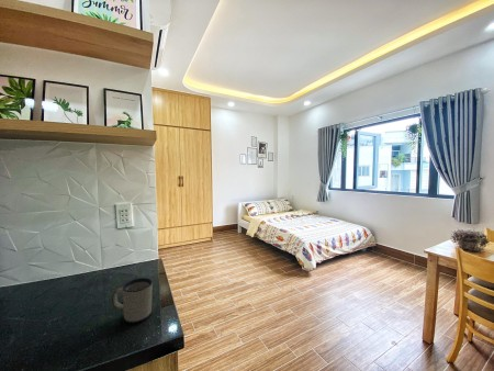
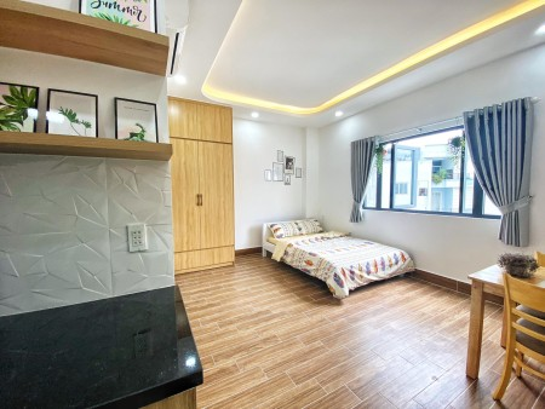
- mug [111,277,154,324]
